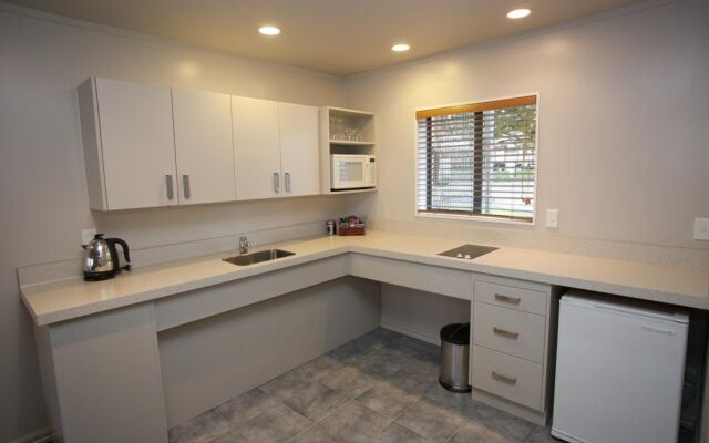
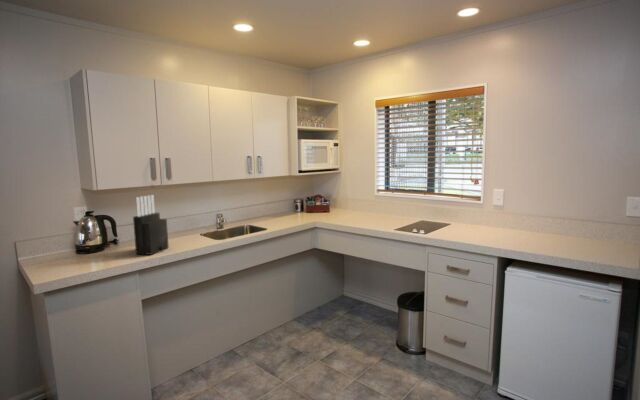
+ knife block [132,194,170,256]
